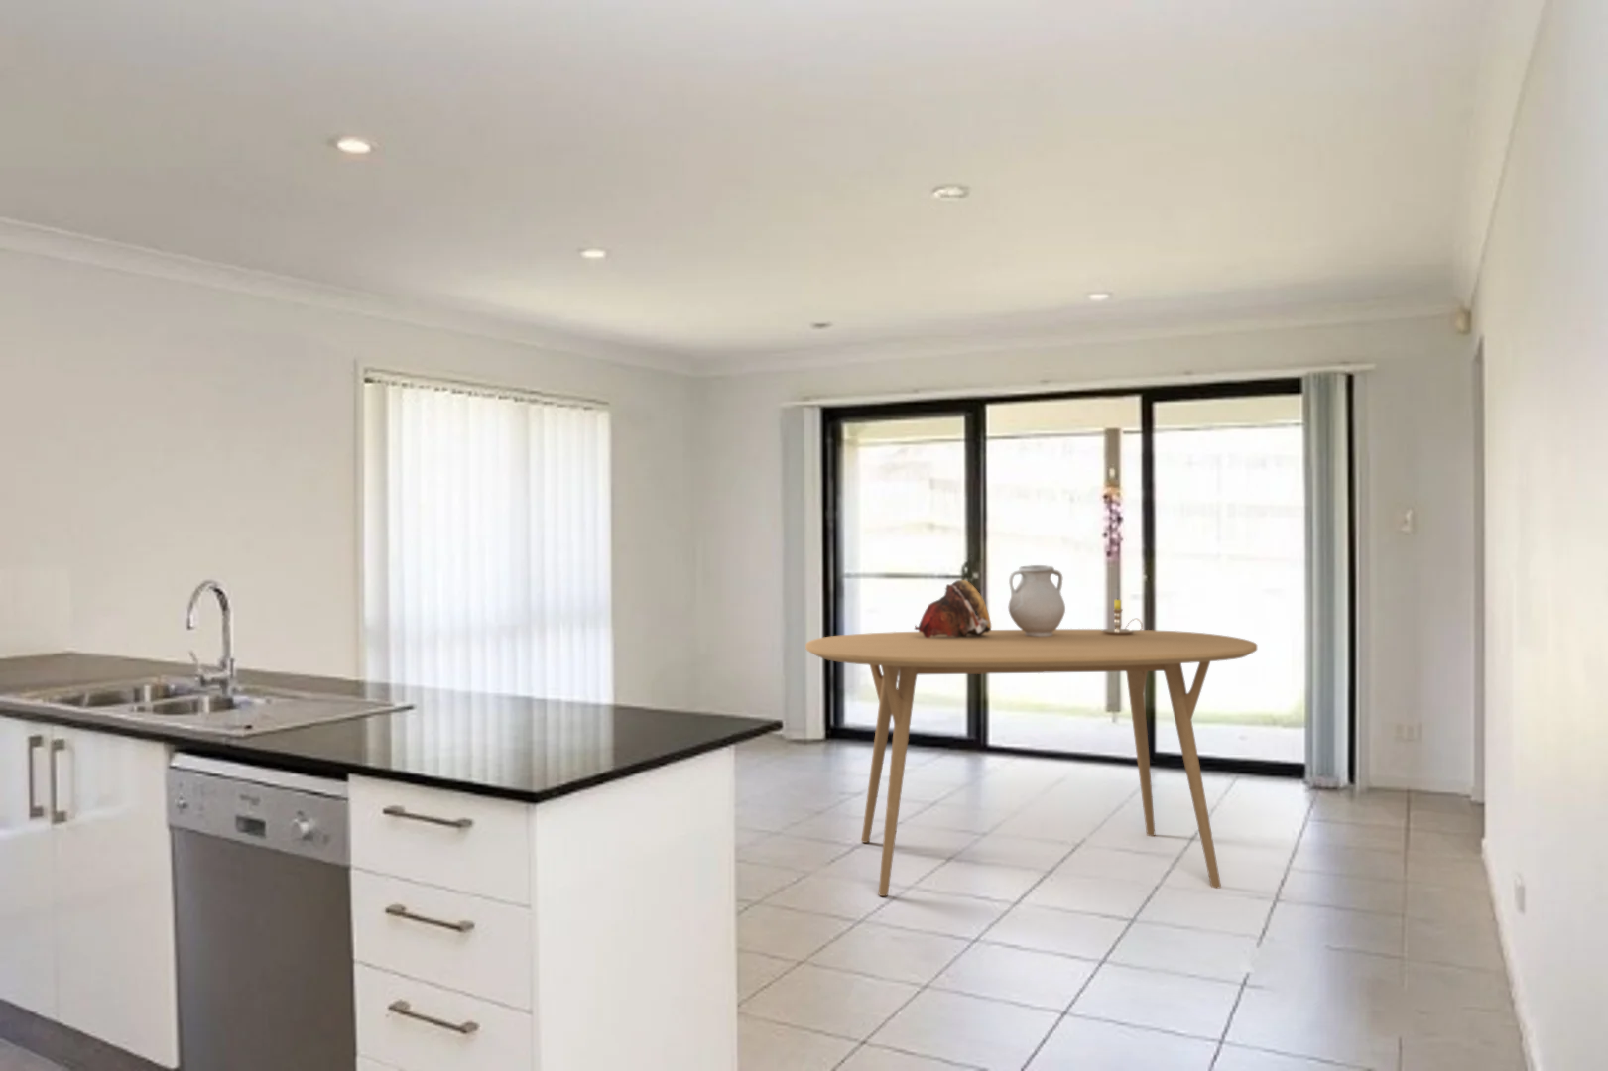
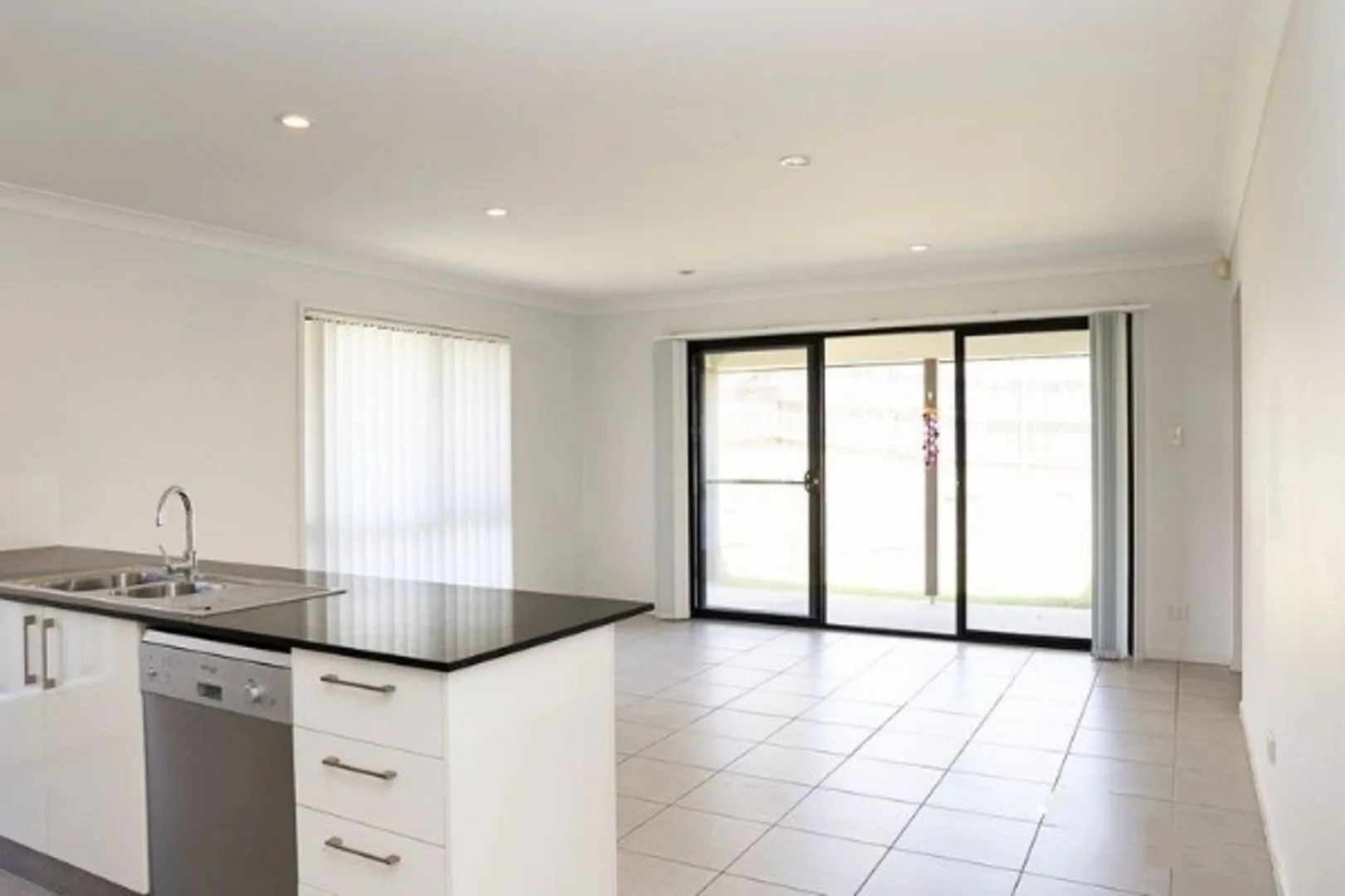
- vase [1008,564,1066,637]
- decorative bowl [913,580,993,637]
- candlestick [1101,599,1144,635]
- dining table [805,628,1258,898]
